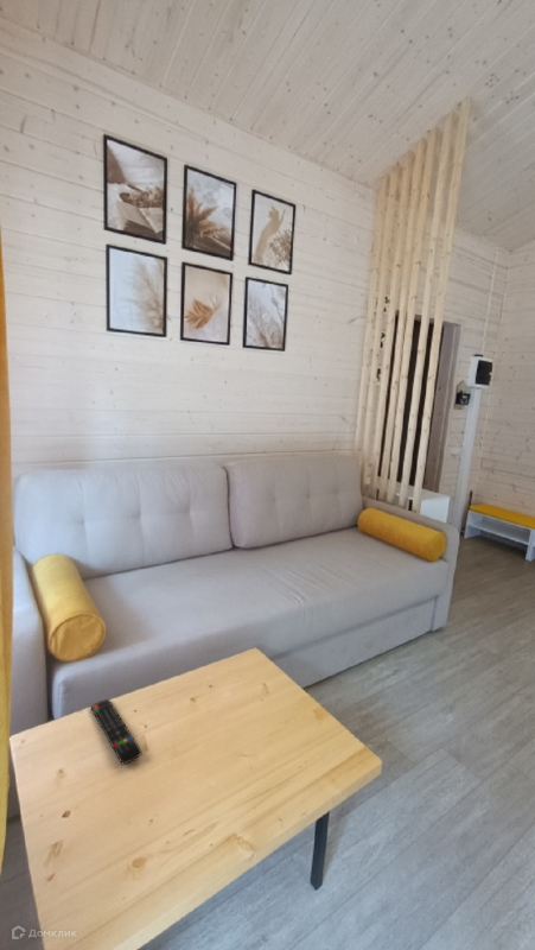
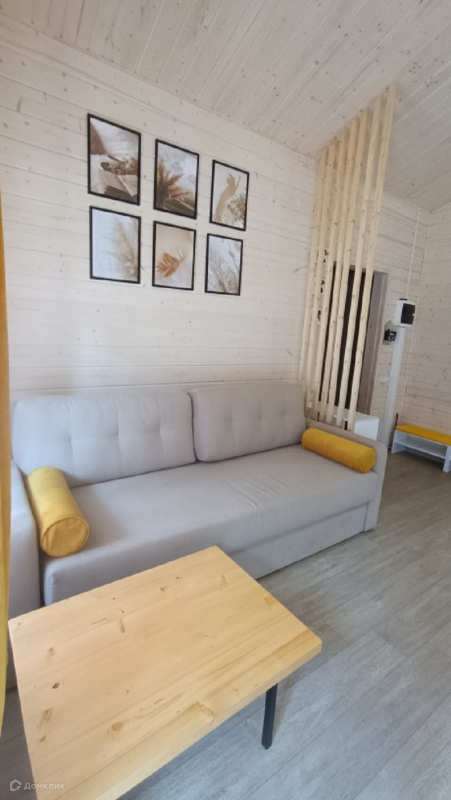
- remote control [89,698,144,765]
